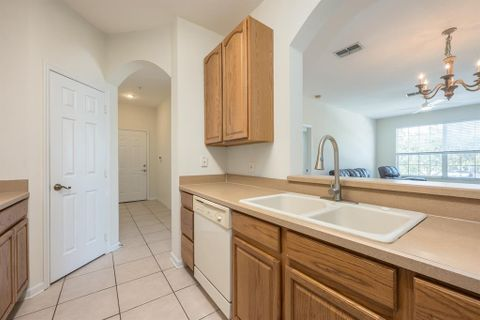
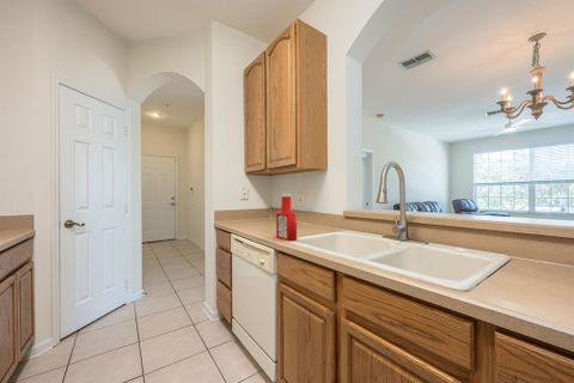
+ soap bottle [275,193,298,242]
